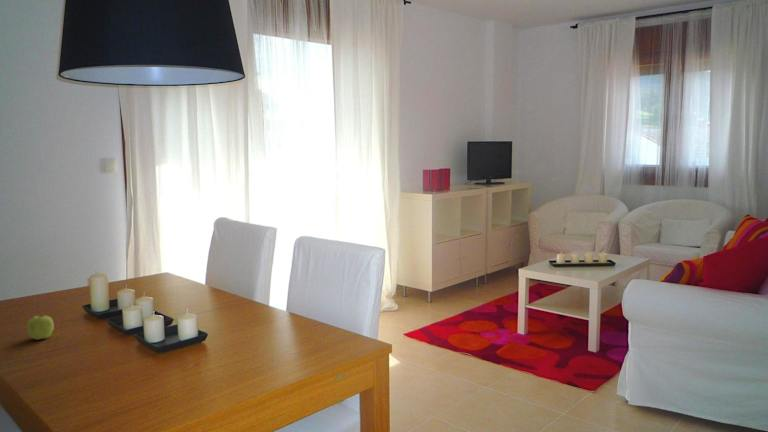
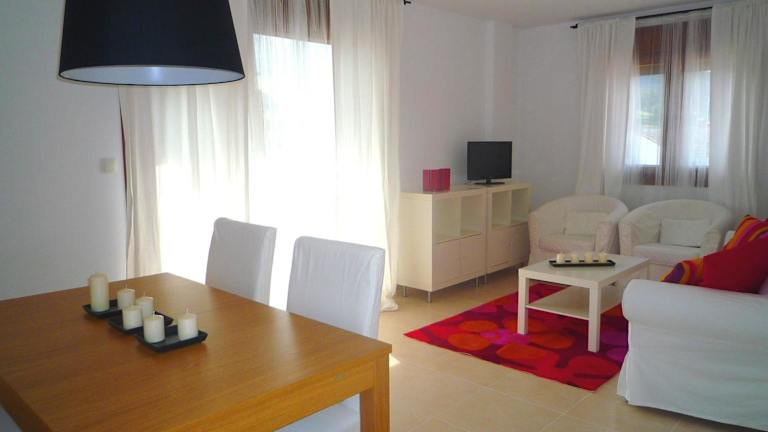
- fruit [26,312,55,341]
